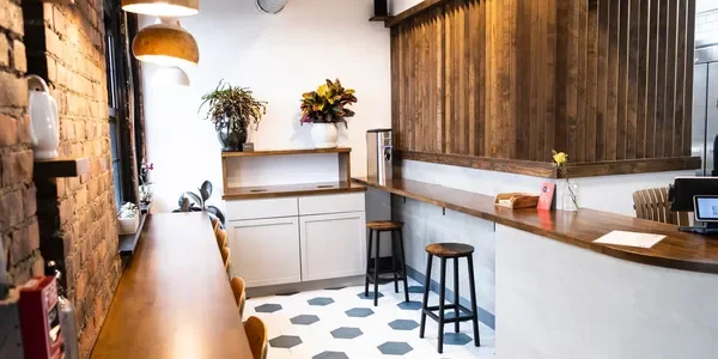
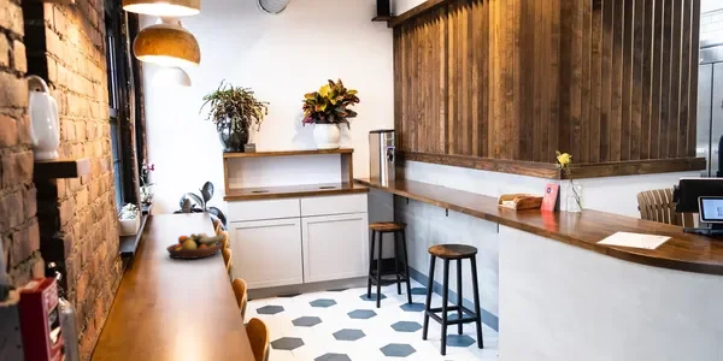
+ fruit bowl [165,232,227,260]
